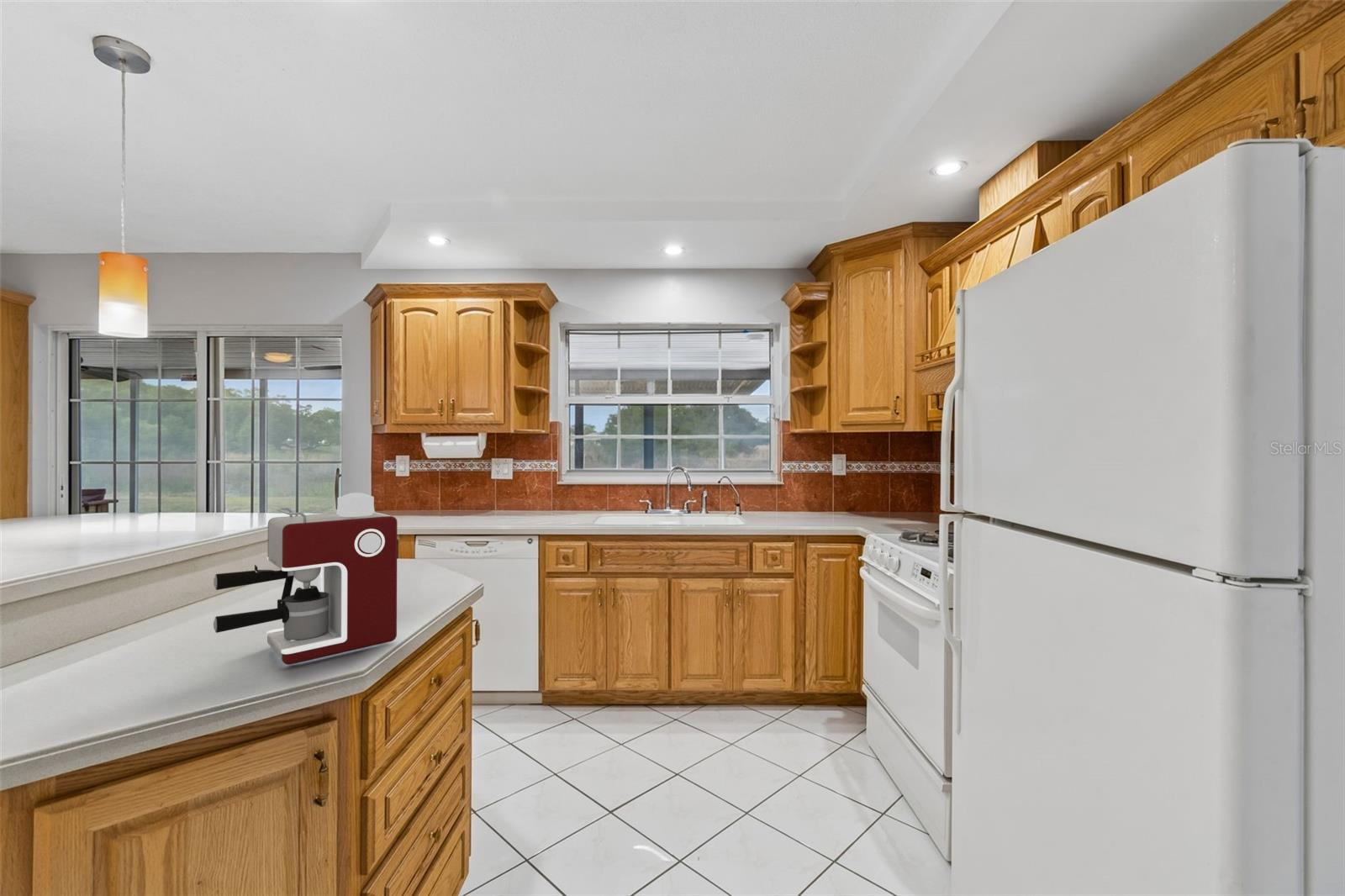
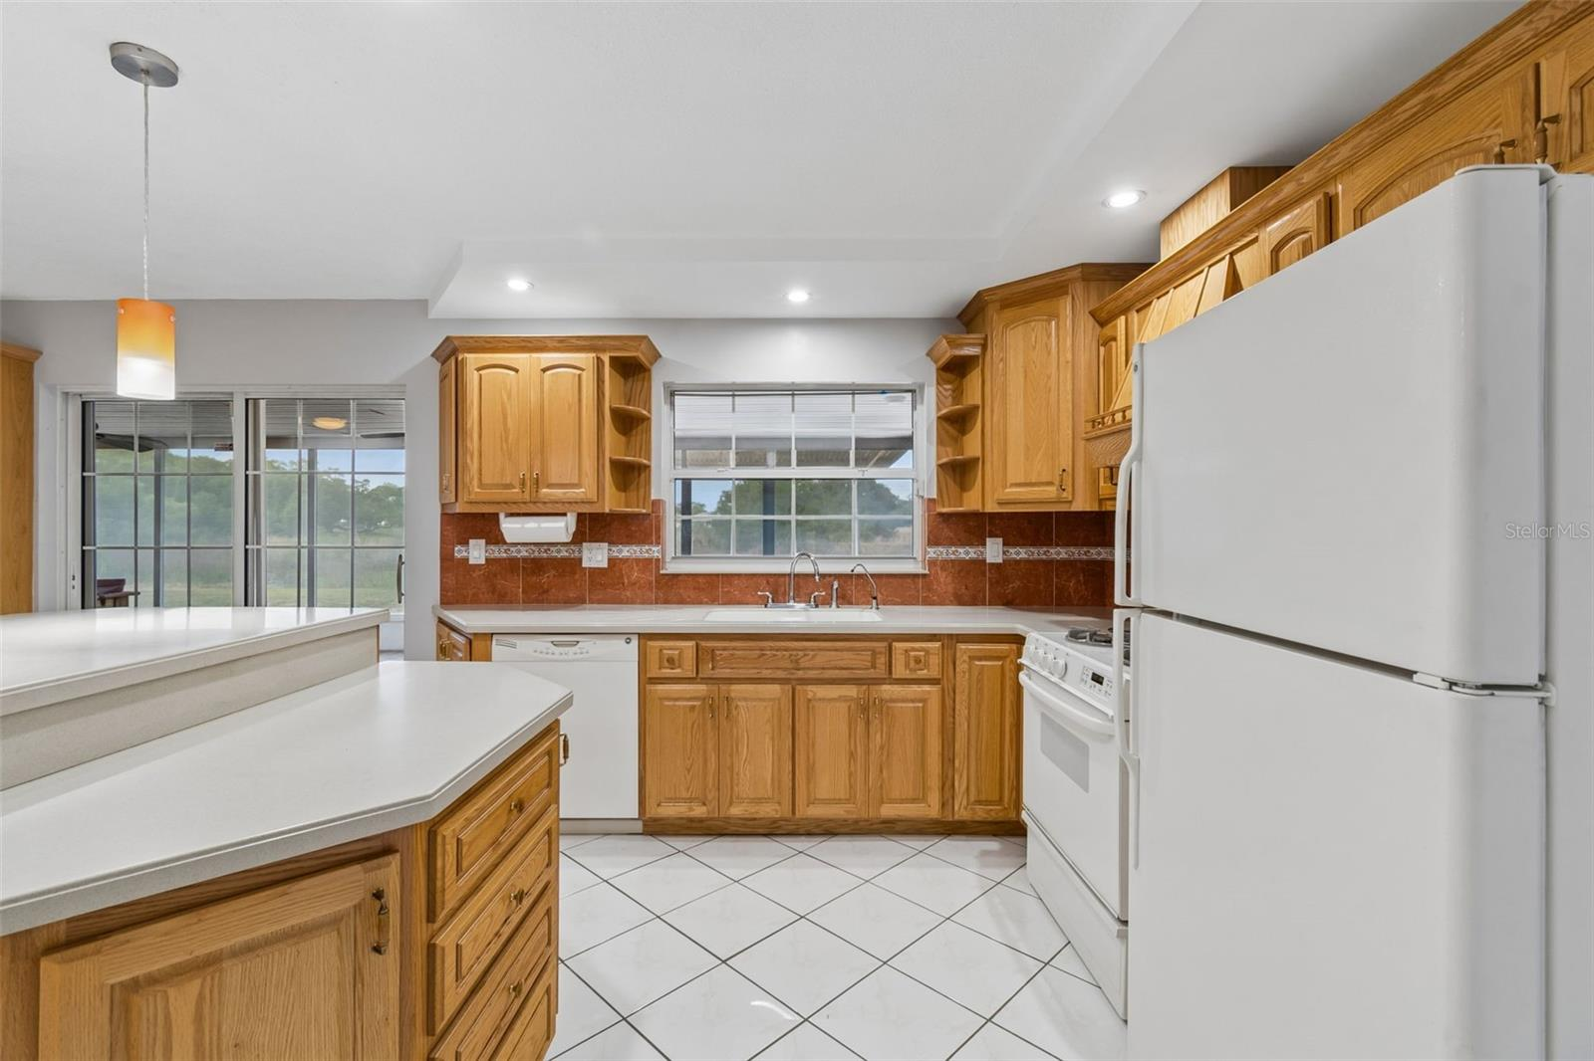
- coffee maker [213,492,398,666]
